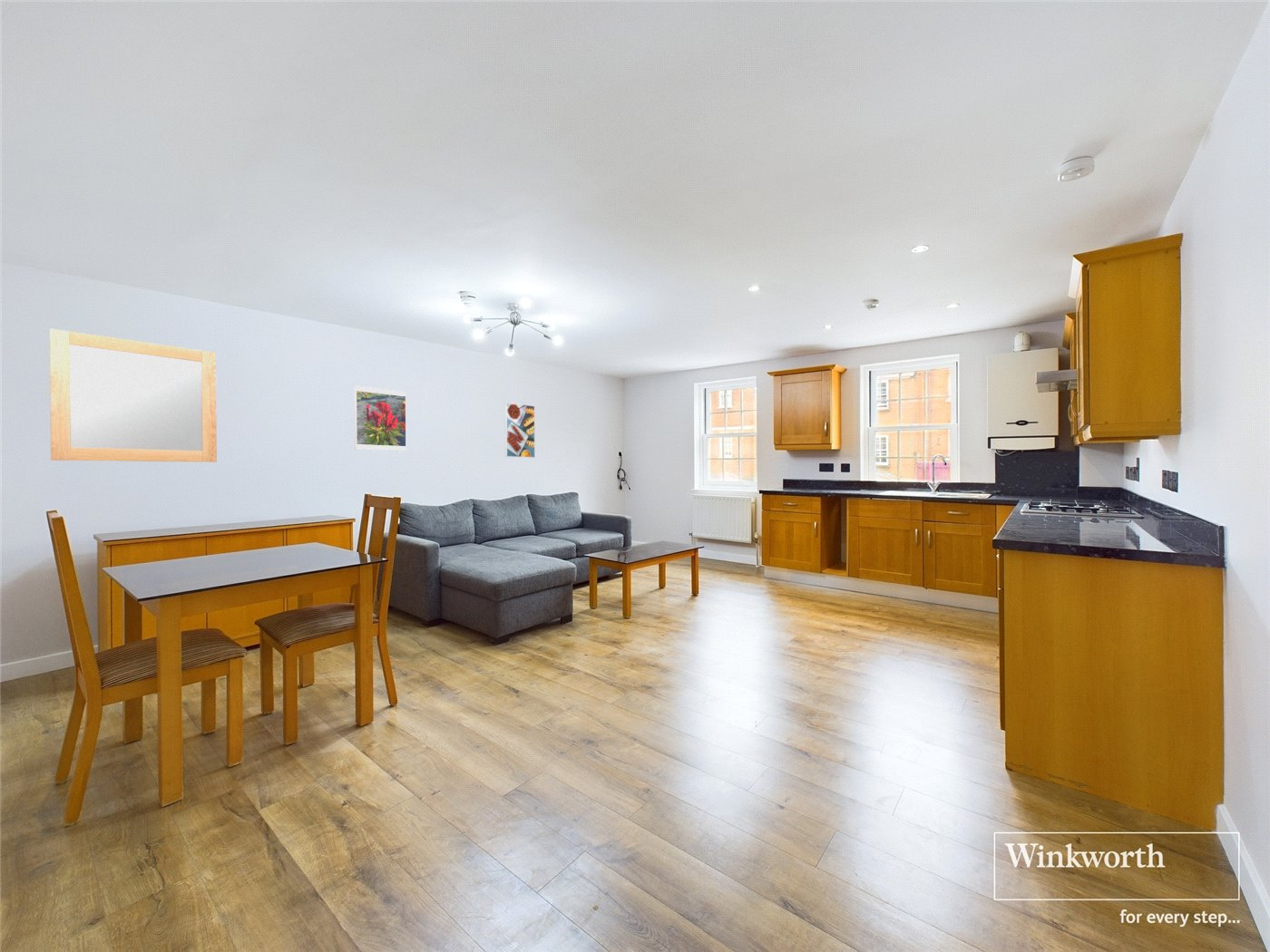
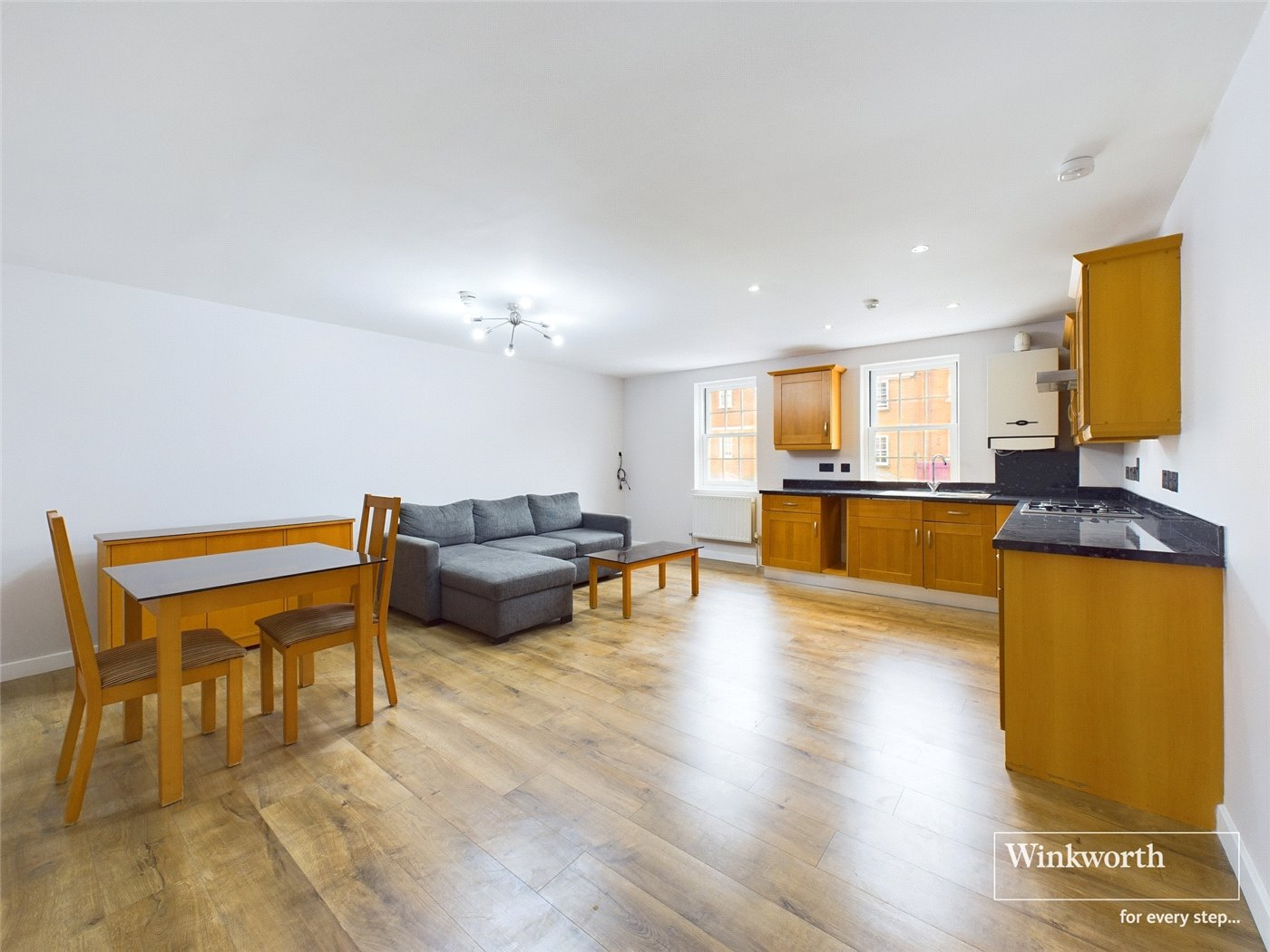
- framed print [354,385,407,452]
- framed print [504,402,536,459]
- home mirror [49,327,218,463]
